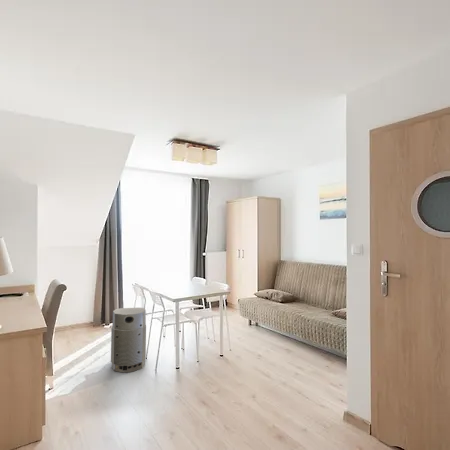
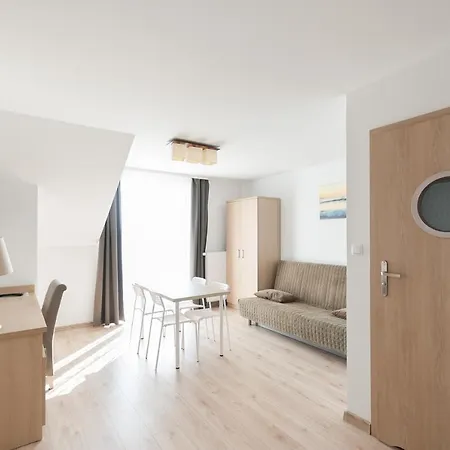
- air purifier [110,307,147,373]
